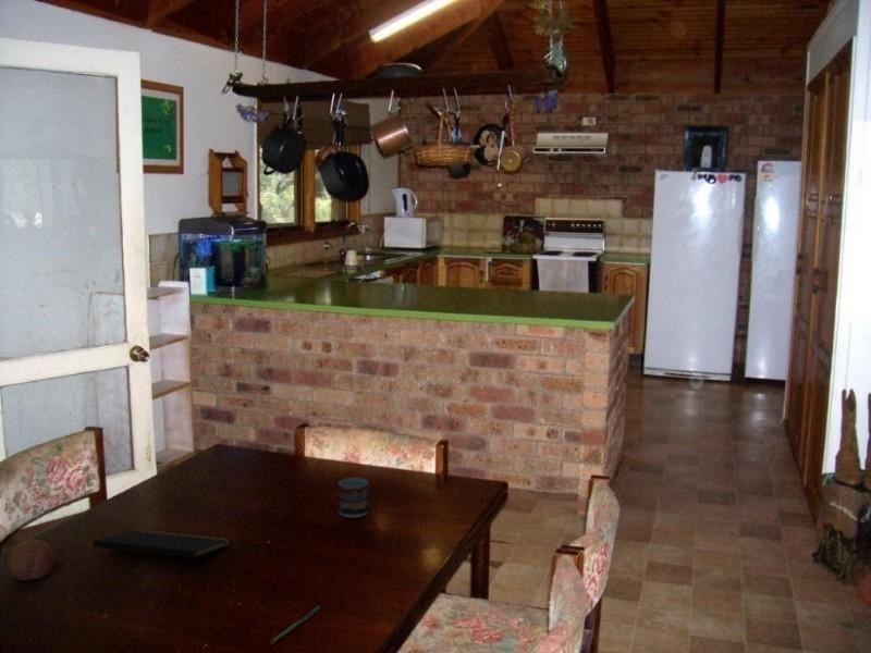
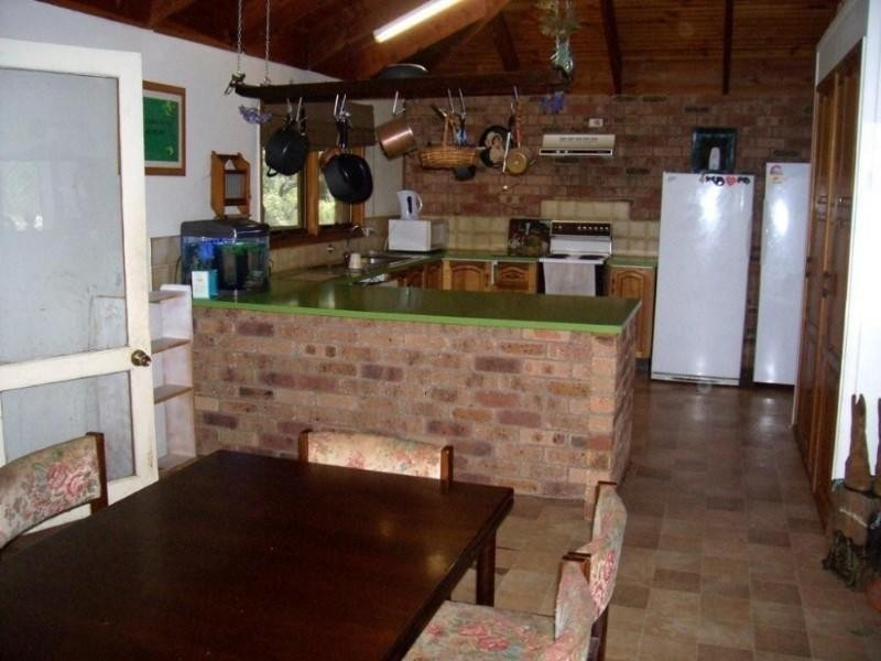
- pen [270,605,321,645]
- cup [338,477,370,519]
- fruit [7,538,56,581]
- notepad [93,528,232,574]
